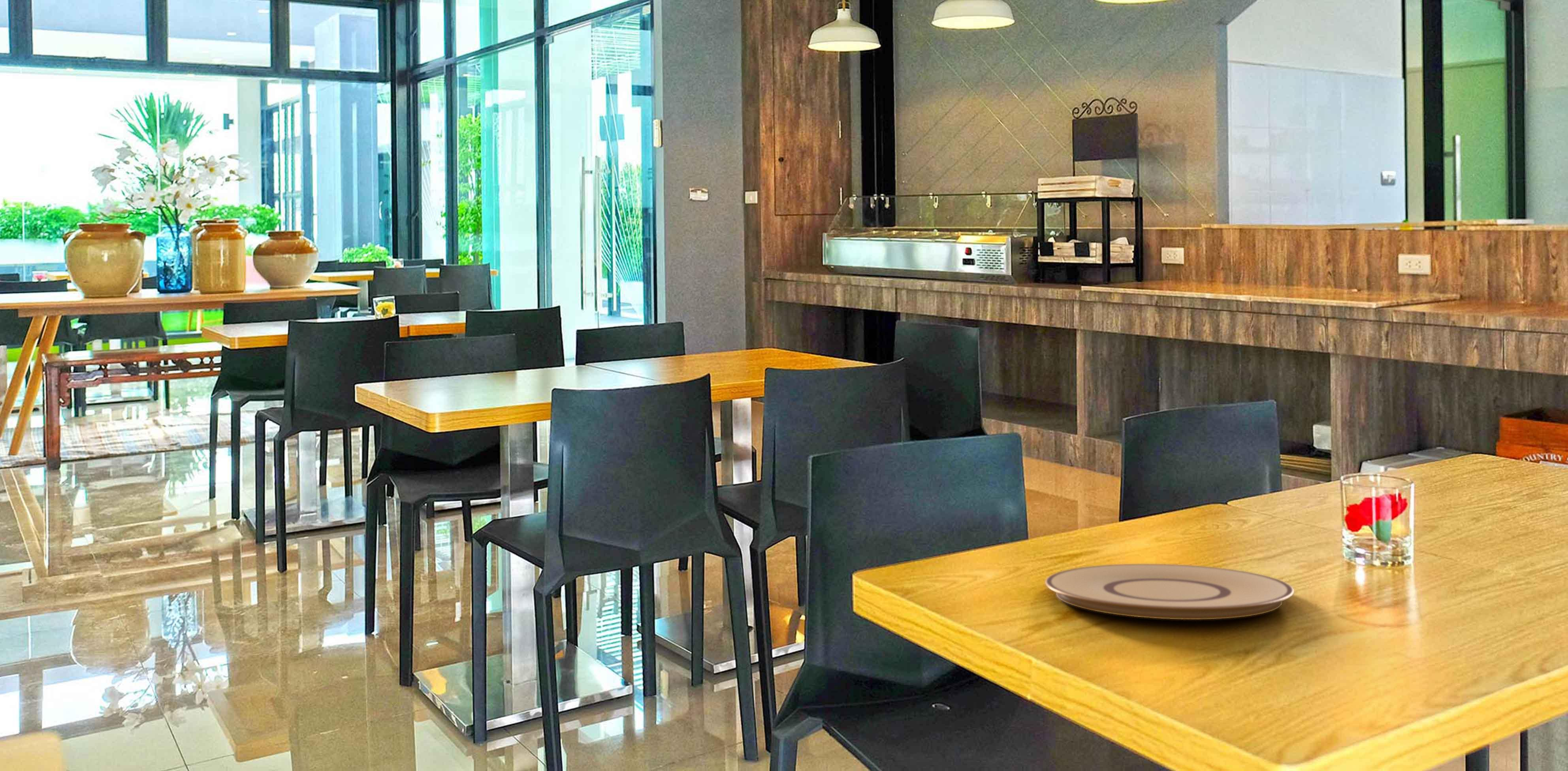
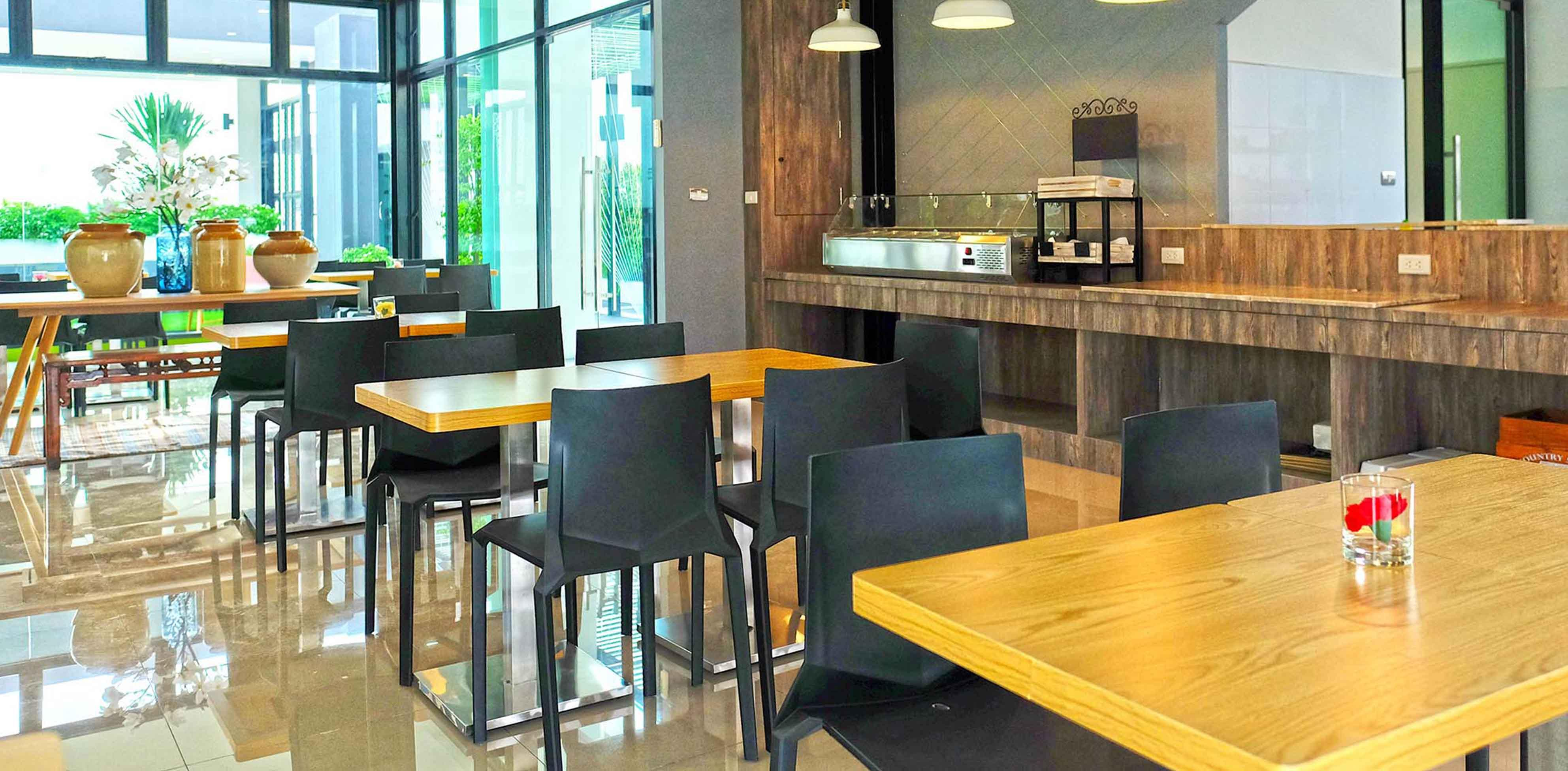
- plate [1045,564,1295,620]
